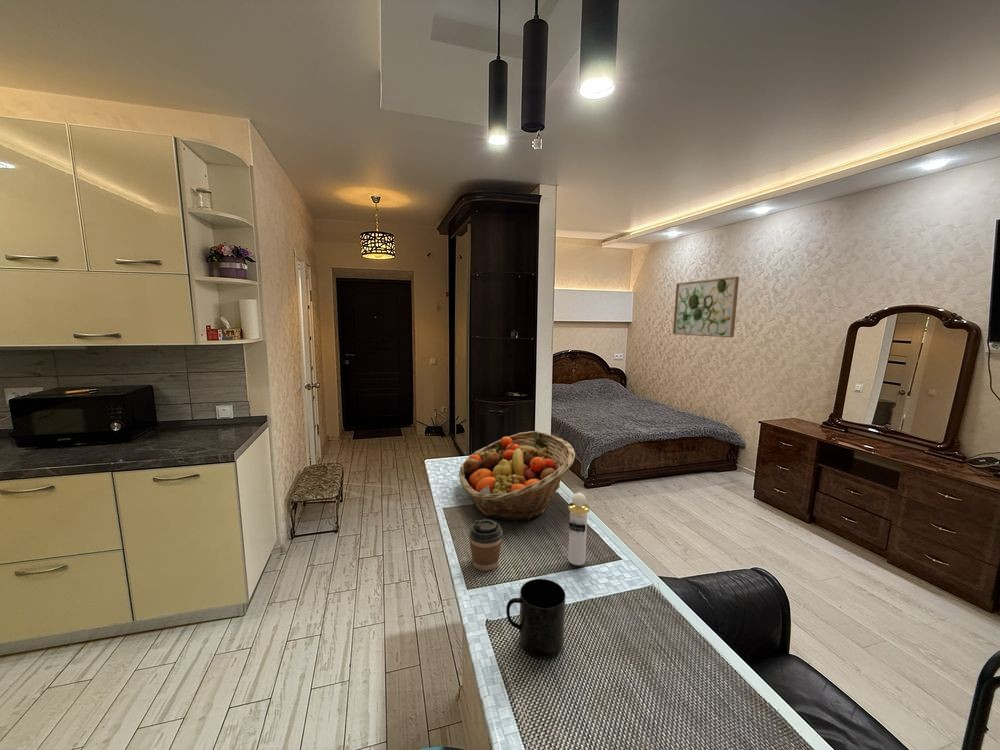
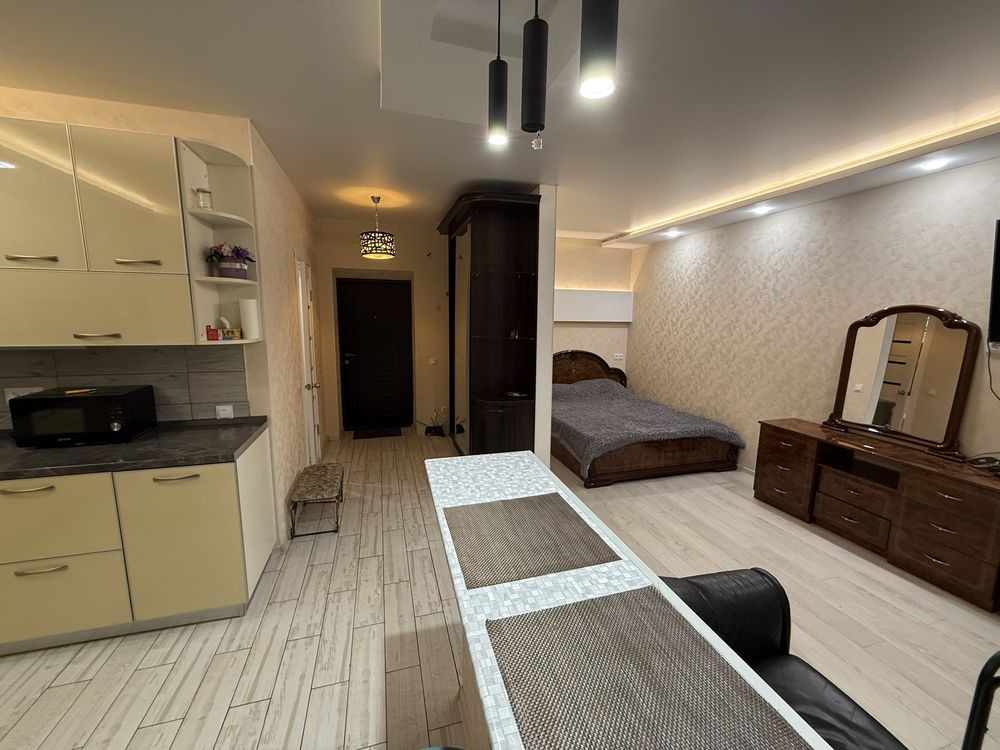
- wall art [672,276,740,338]
- mug [505,578,566,659]
- fruit basket [458,430,576,522]
- coffee cup [468,518,504,572]
- perfume bottle [567,492,591,566]
